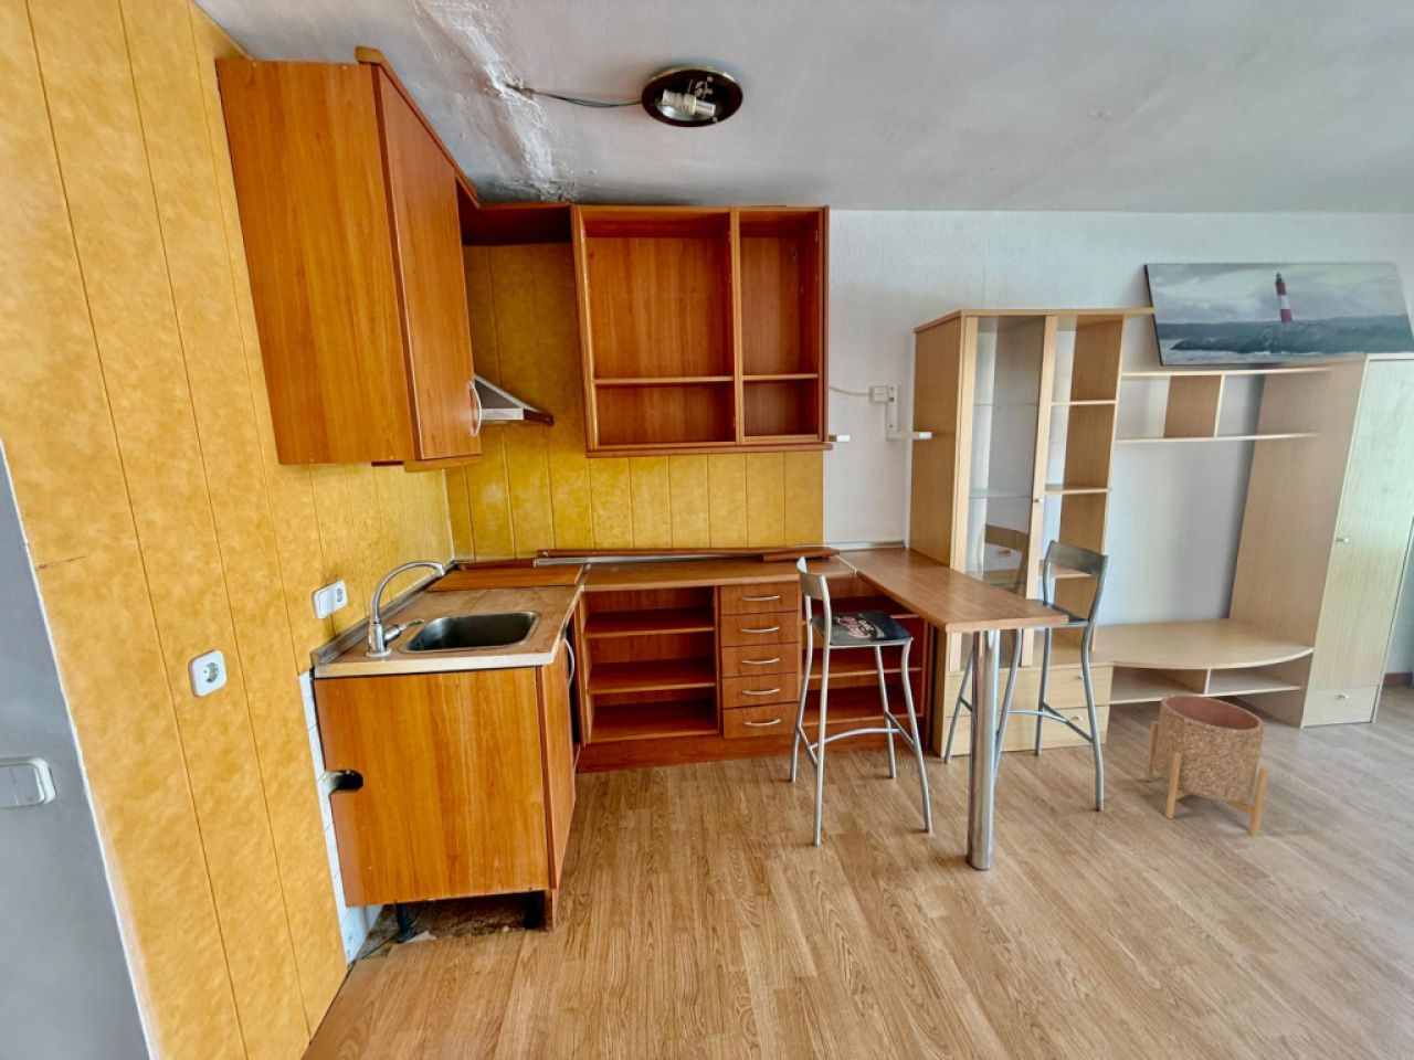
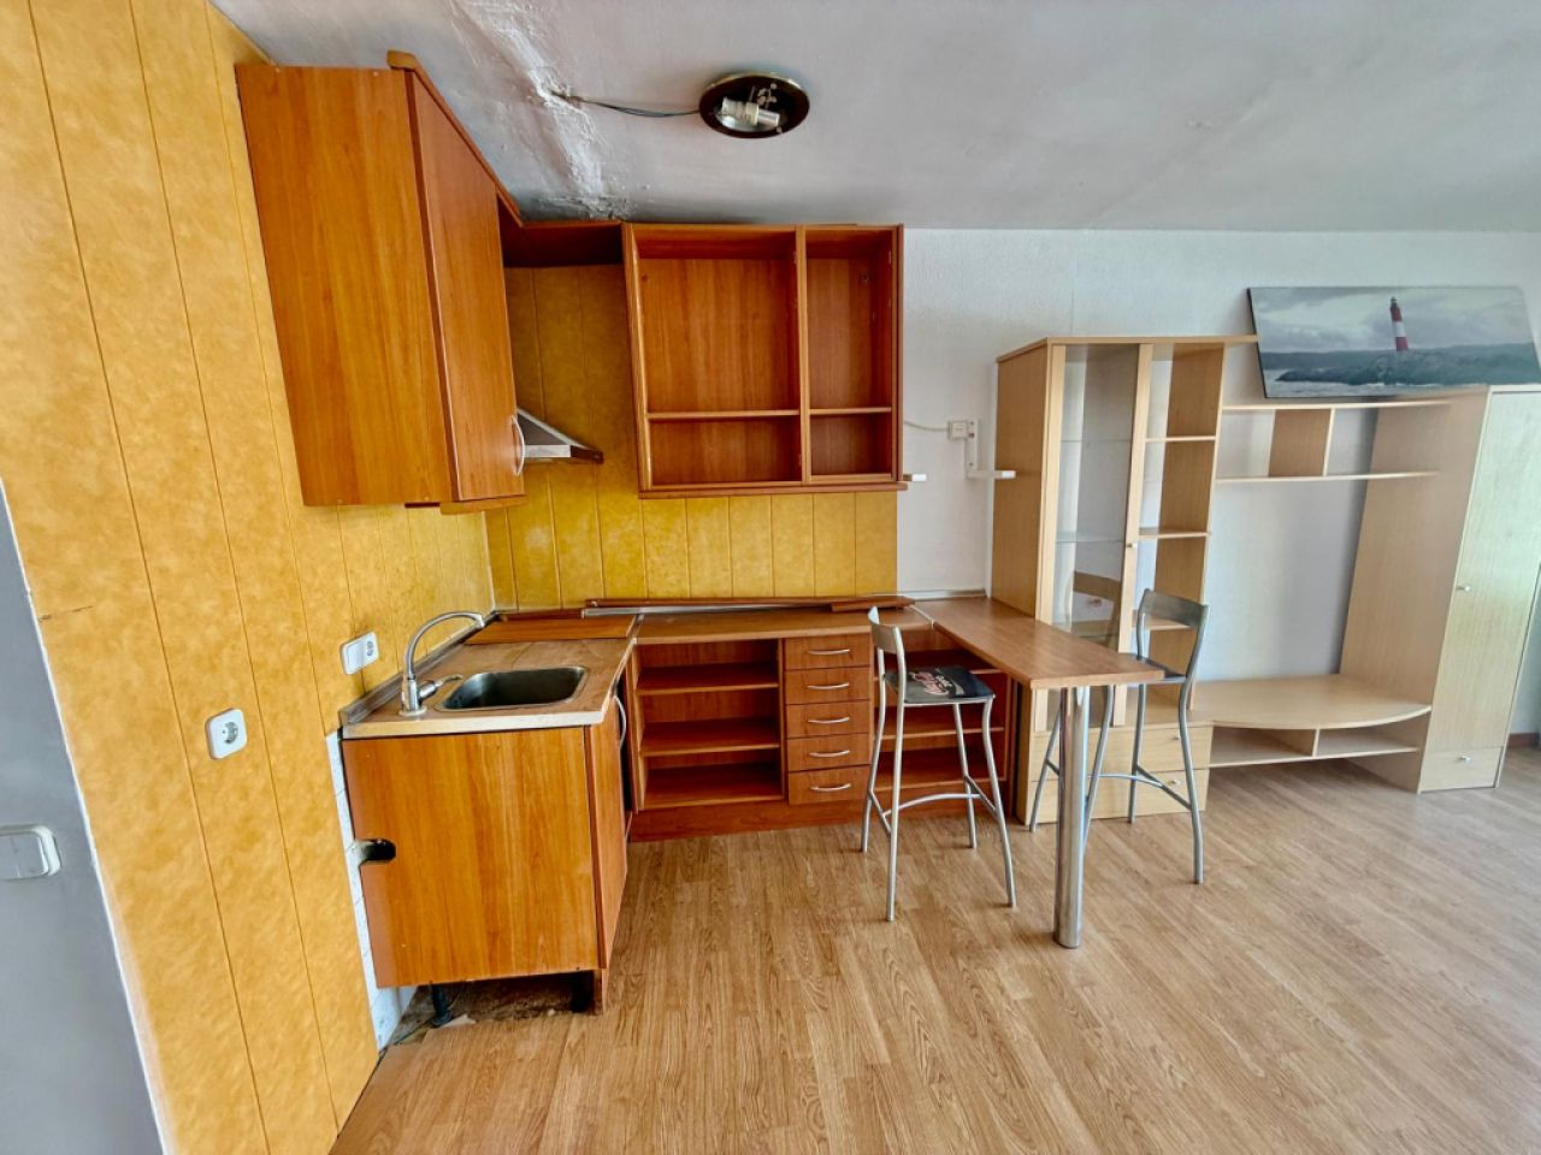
- planter [1143,694,1270,838]
